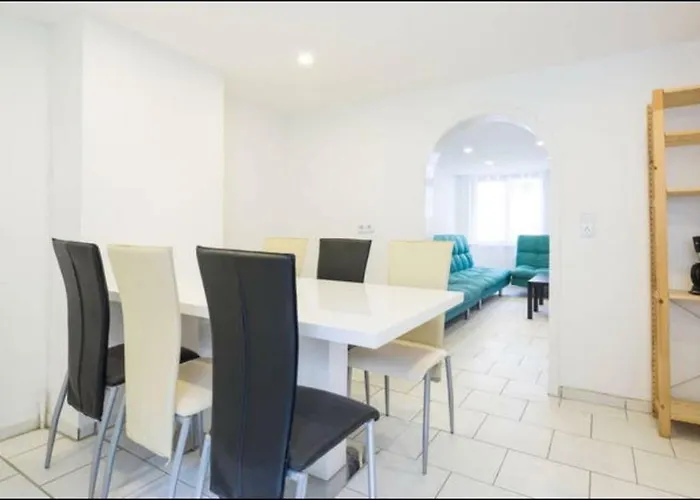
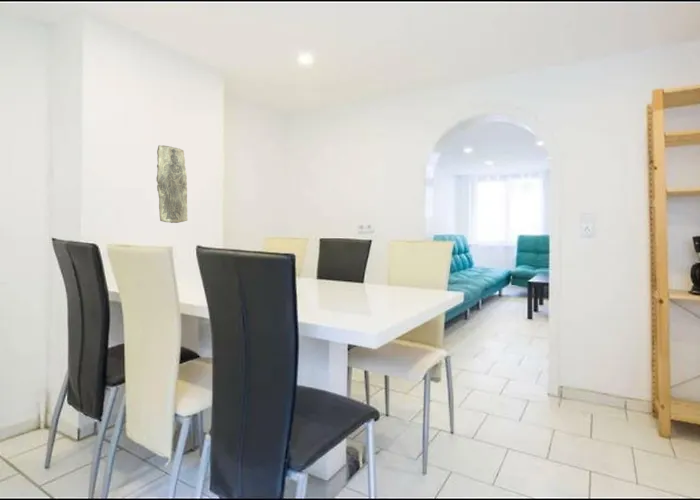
+ relief sculpture [155,144,188,224]
